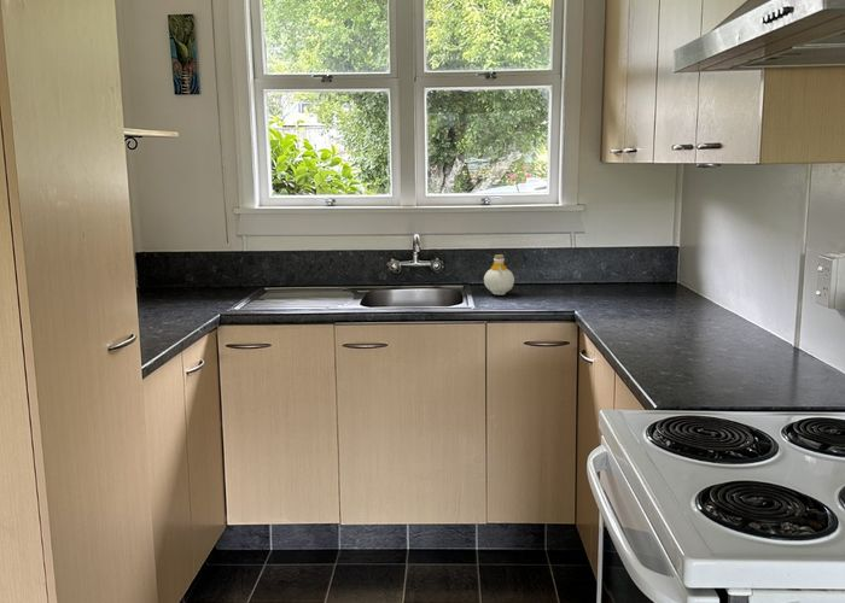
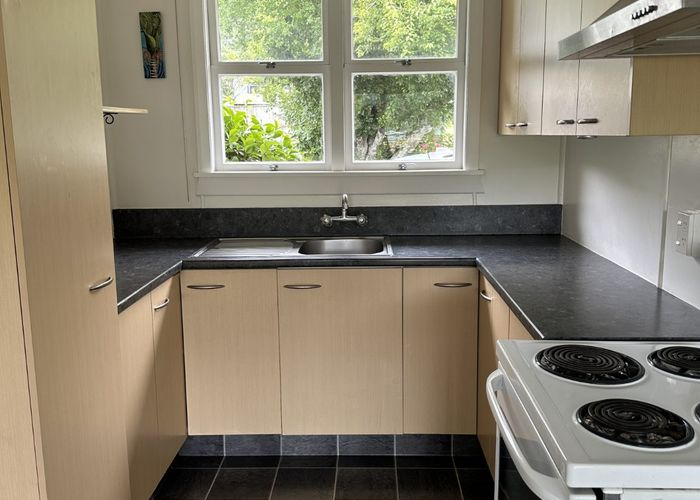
- bottle [483,253,515,295]
